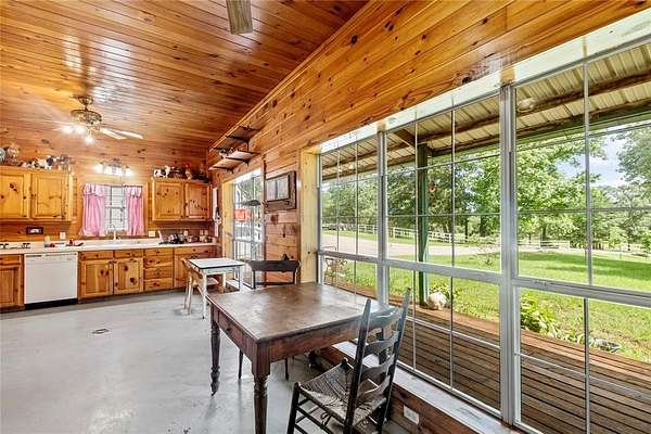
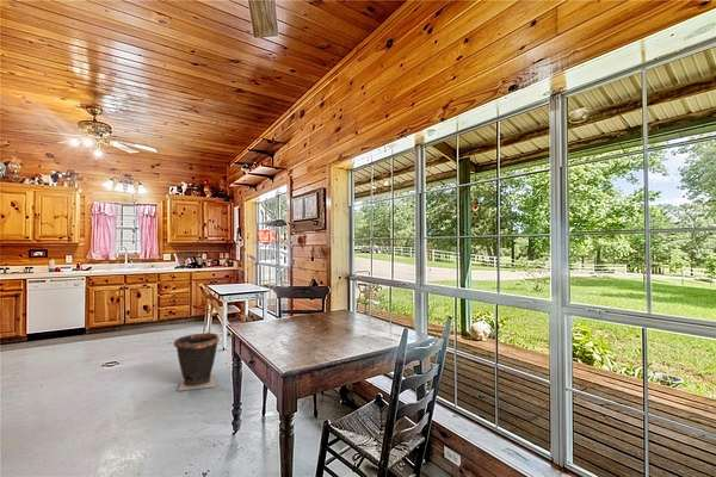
+ waste bin [172,332,221,392]
